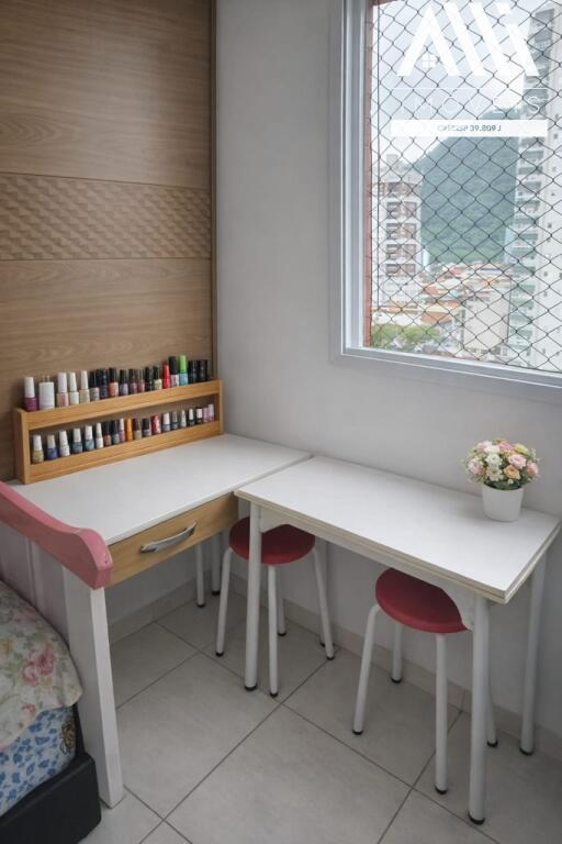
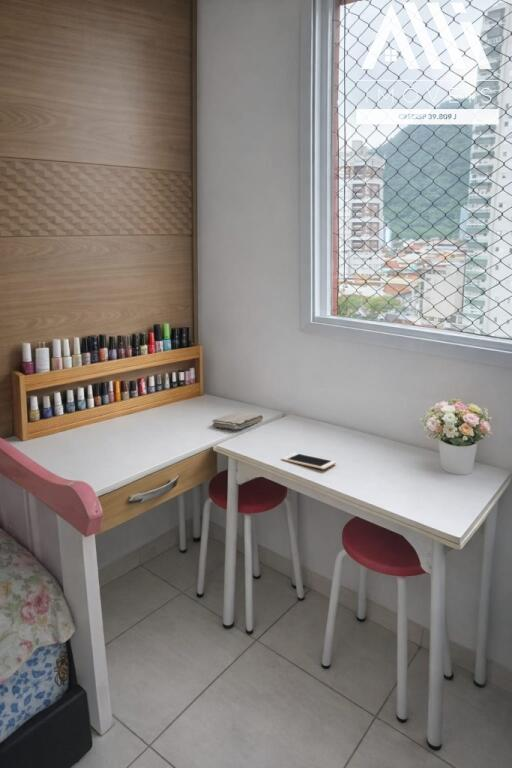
+ washcloth [211,411,264,430]
+ cell phone [280,452,337,470]
